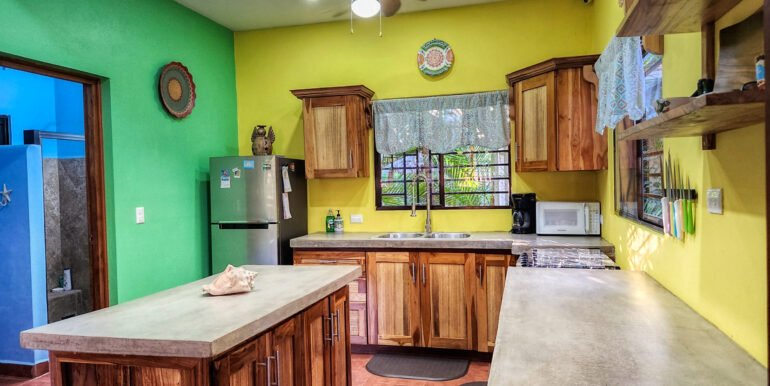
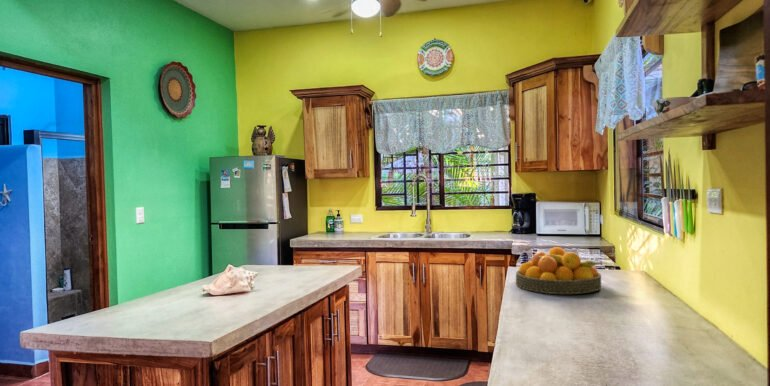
+ fruit bowl [515,246,603,295]
